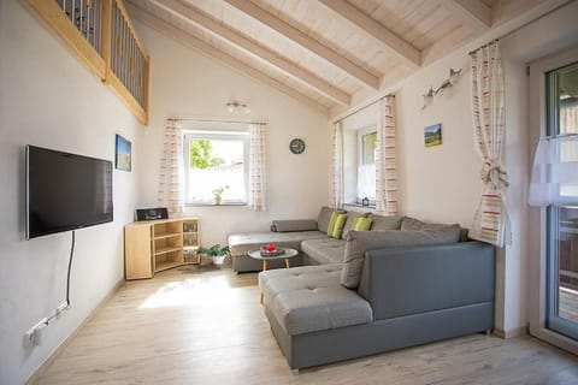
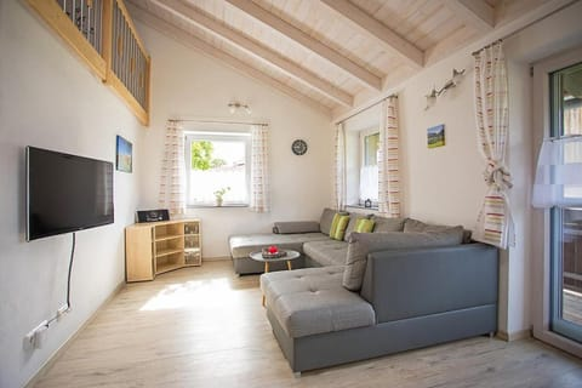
- potted plant [195,243,231,266]
